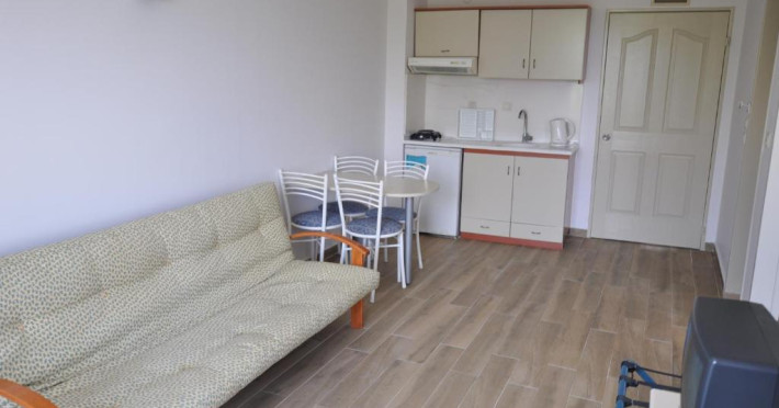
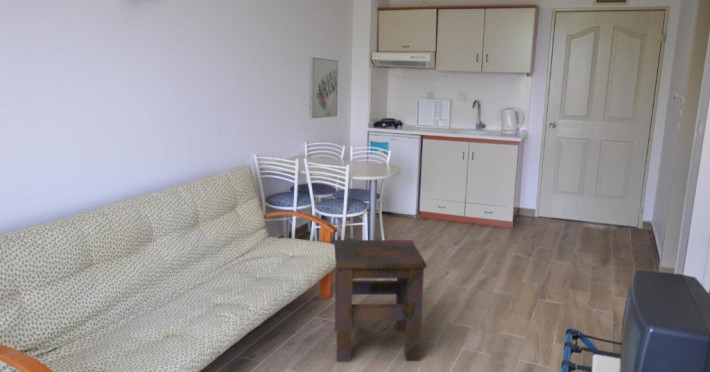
+ wall art [308,56,339,119]
+ side table [333,239,428,362]
